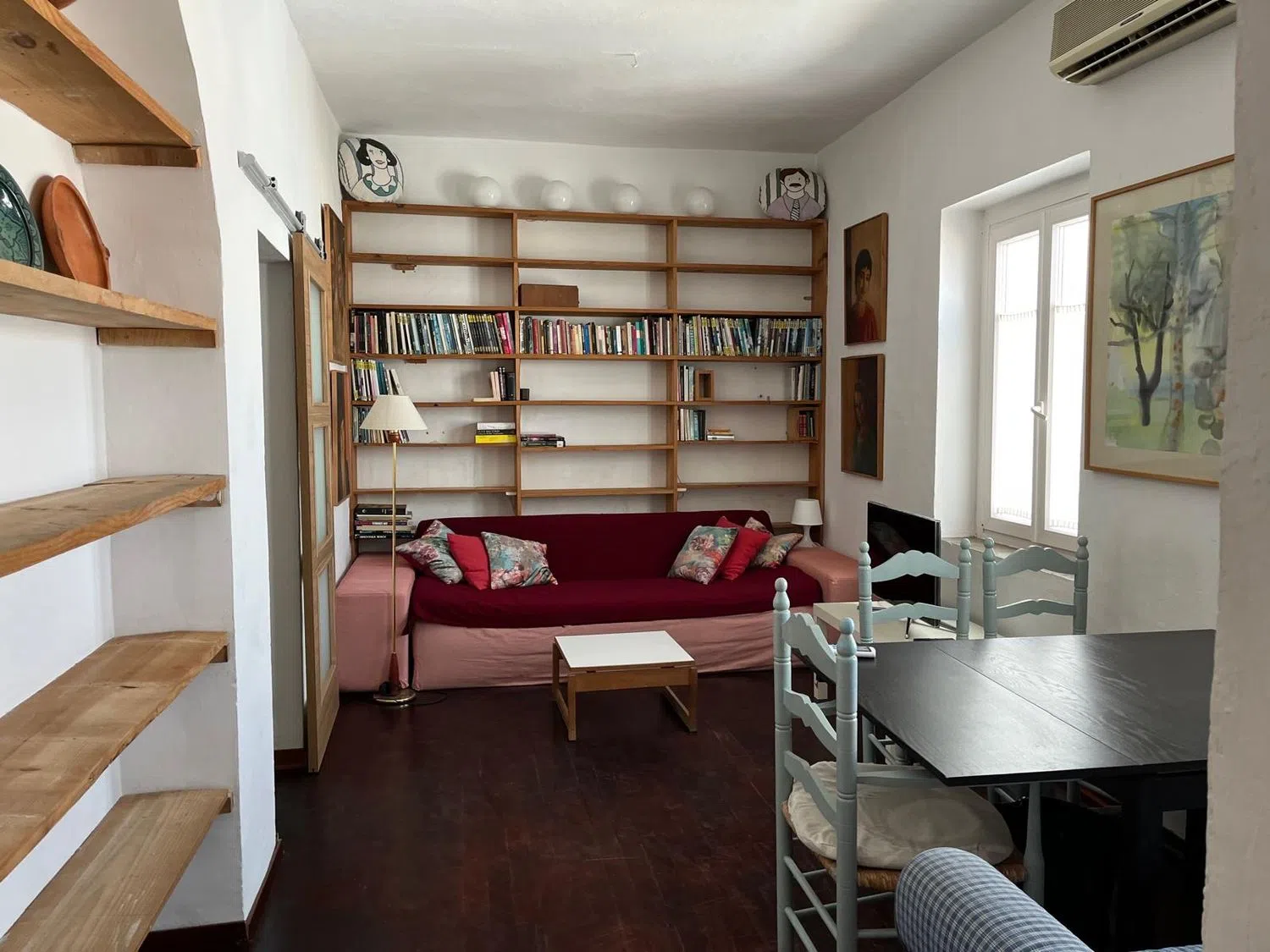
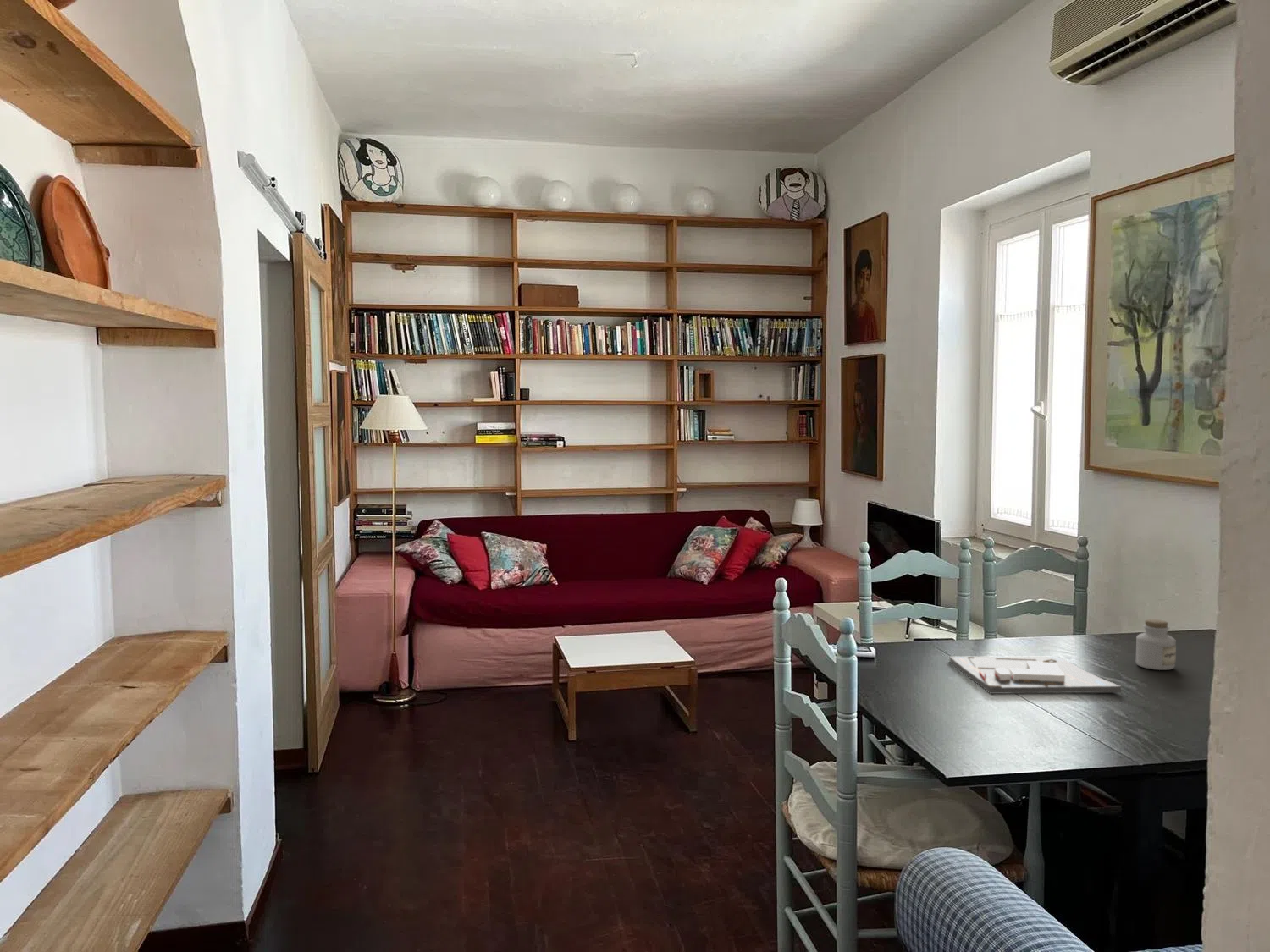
+ jar [1135,619,1177,671]
+ board game [949,656,1122,695]
